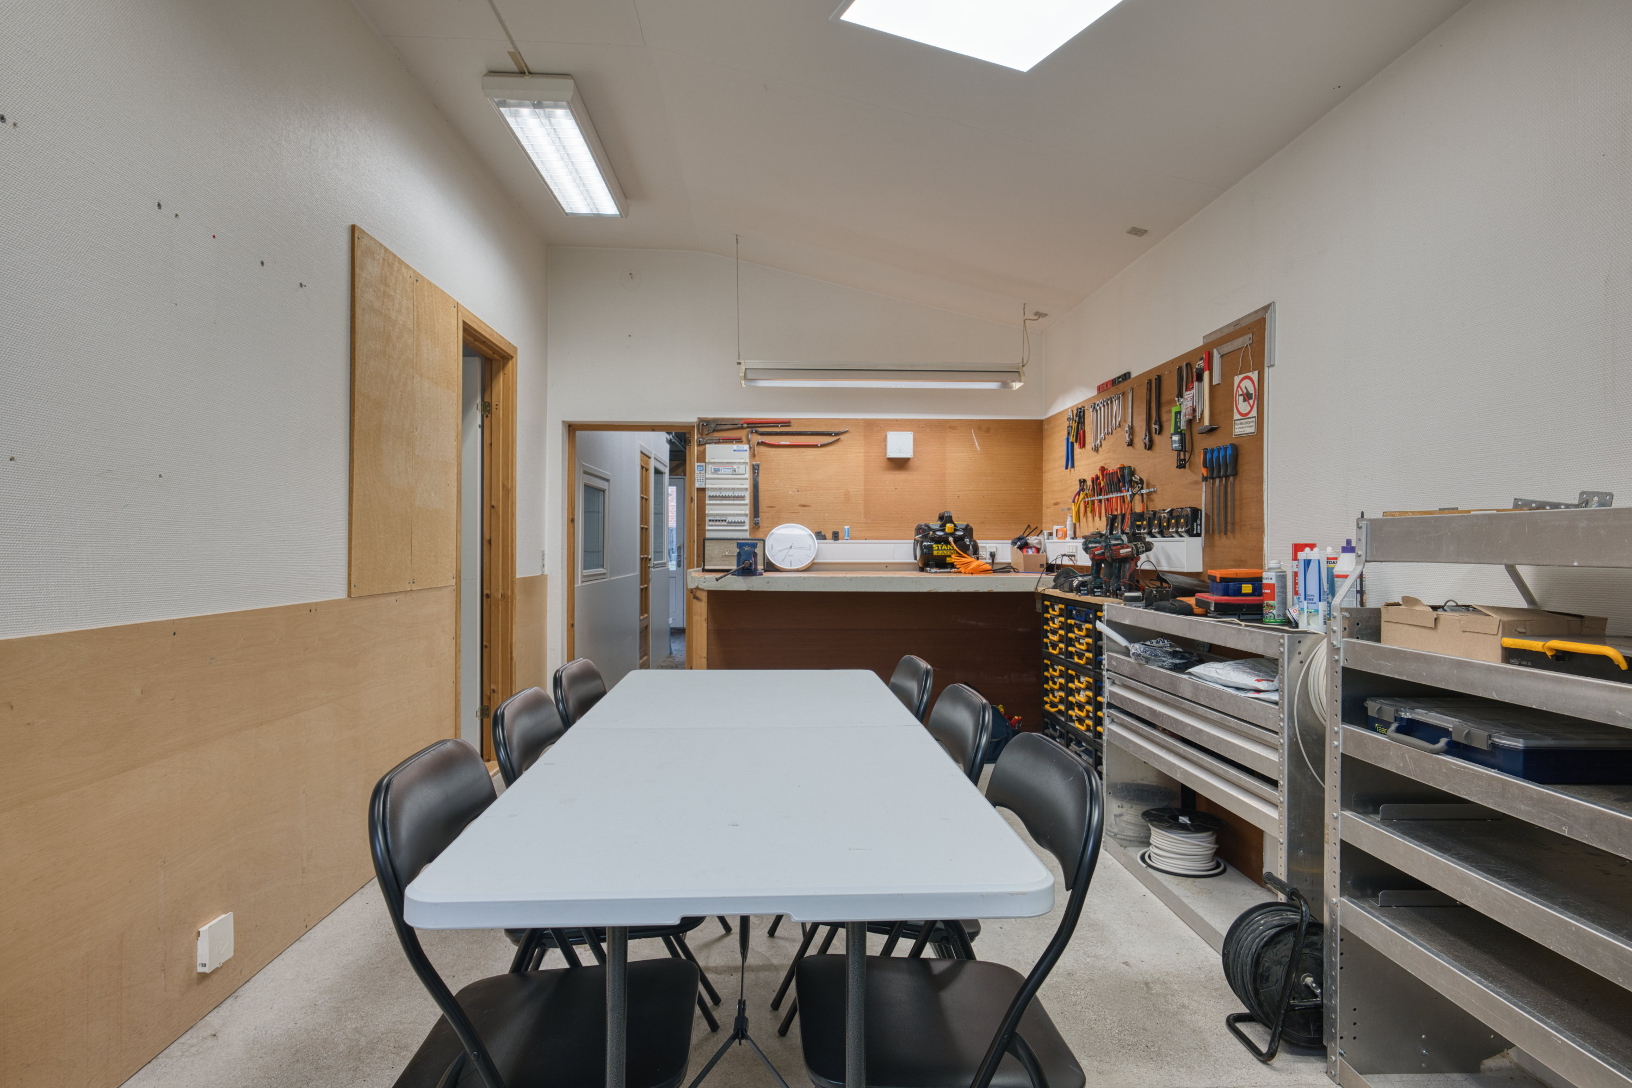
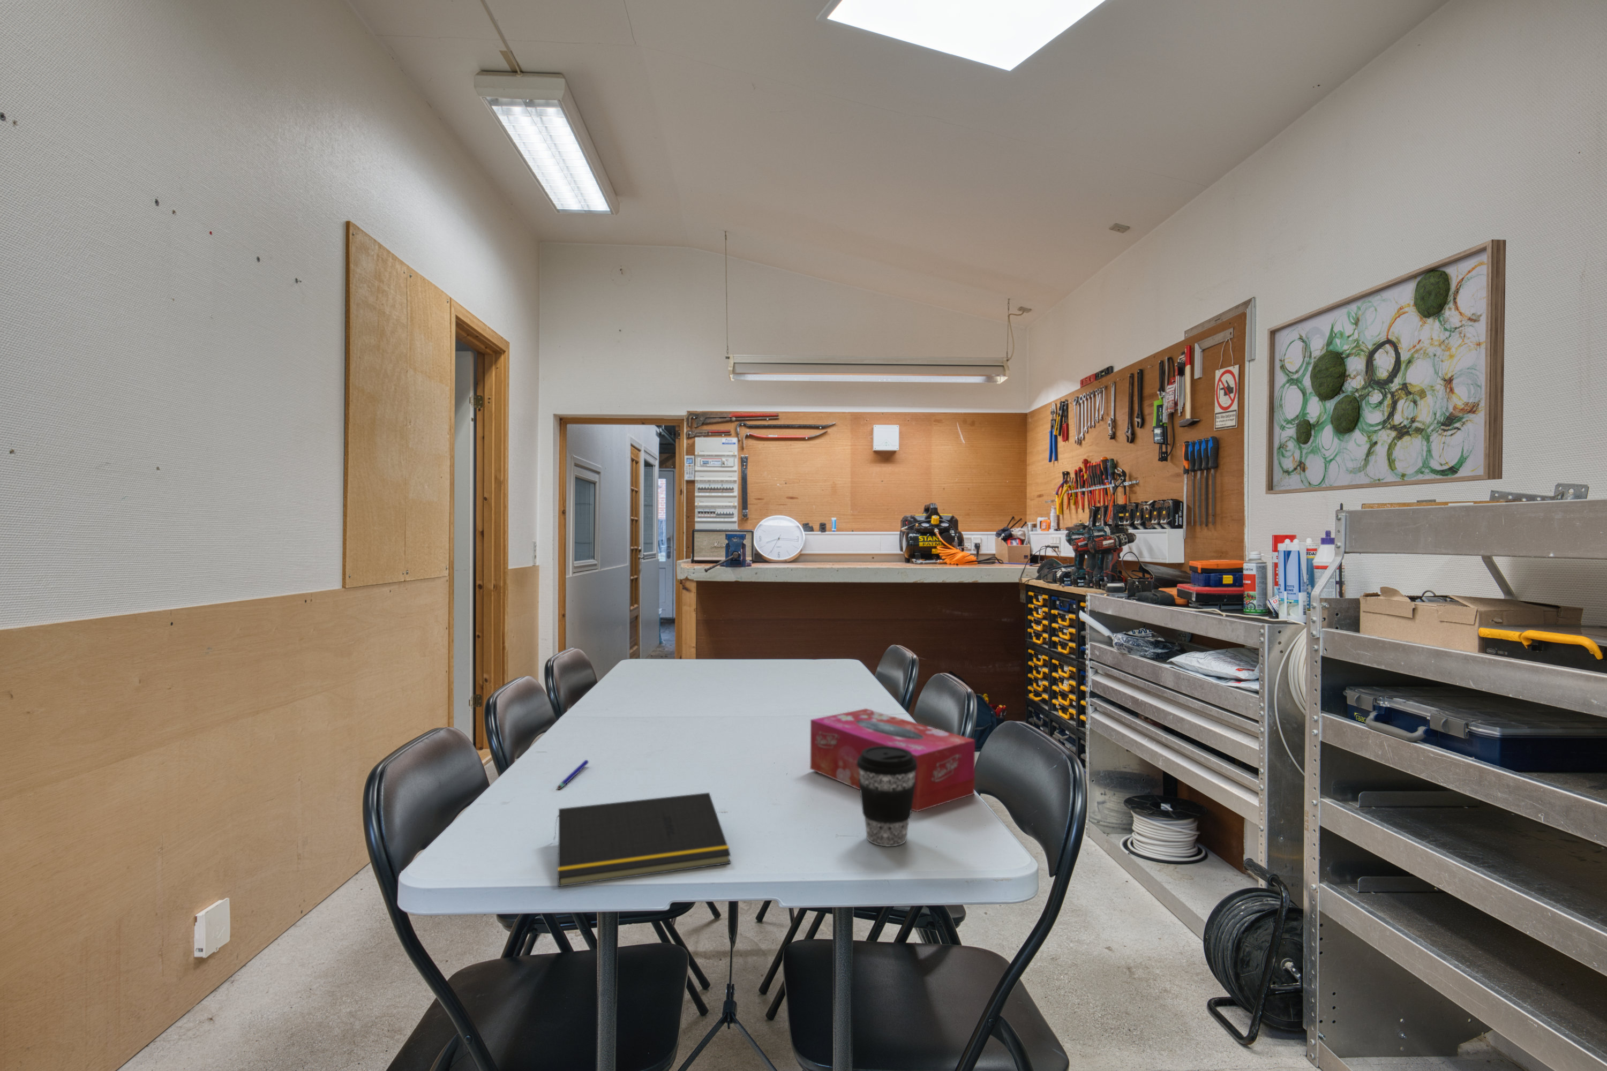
+ wall art [1265,239,1507,495]
+ pen [556,759,589,790]
+ notepad [554,792,732,887]
+ tissue box [809,708,976,813]
+ coffee cup [856,746,917,847]
